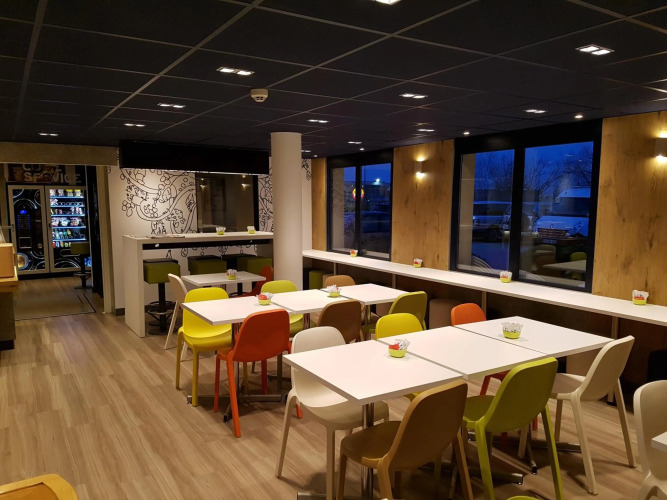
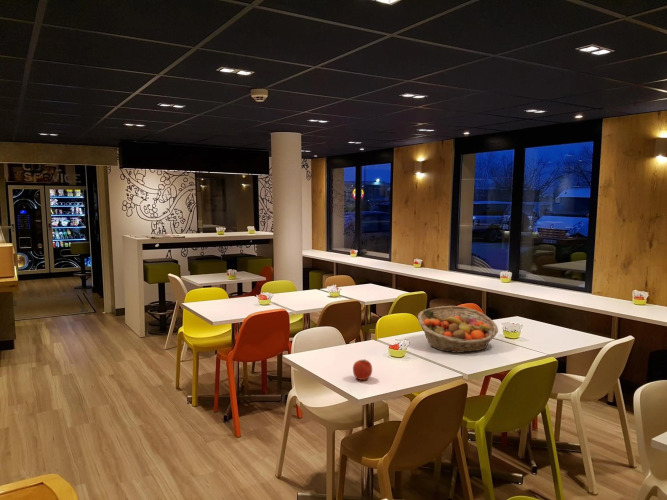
+ fruit basket [417,305,499,354]
+ apple [352,358,373,381]
